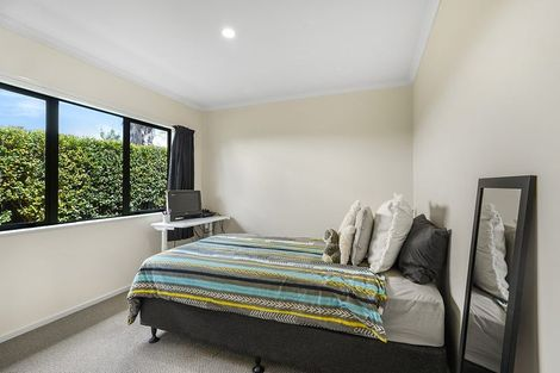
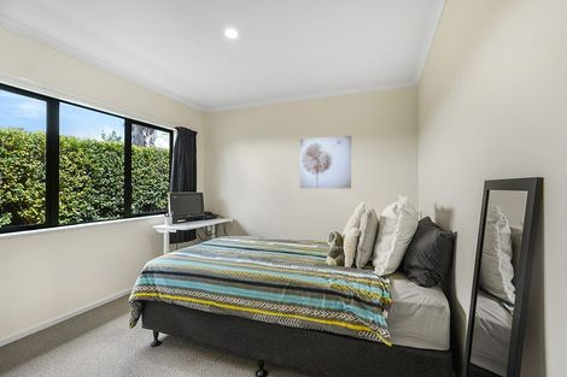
+ wall art [299,135,352,189]
